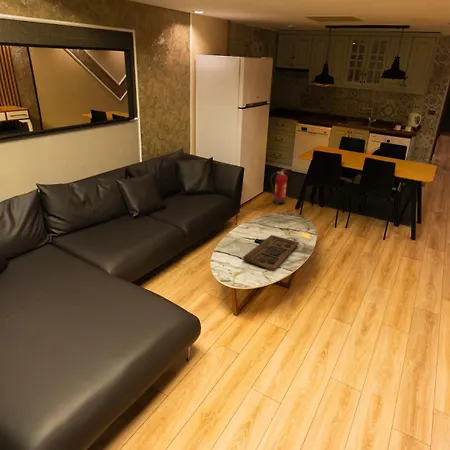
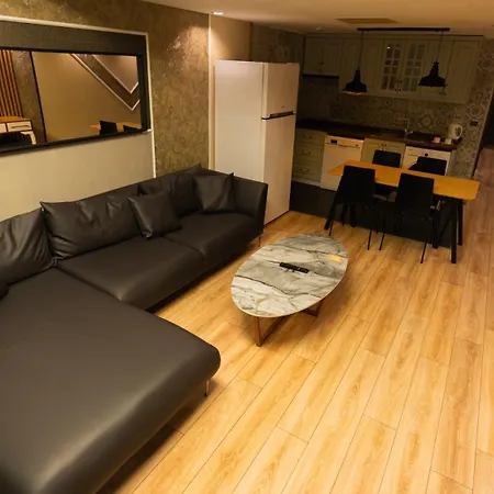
- decorative tray [242,234,300,272]
- fire extinguisher [269,168,293,205]
